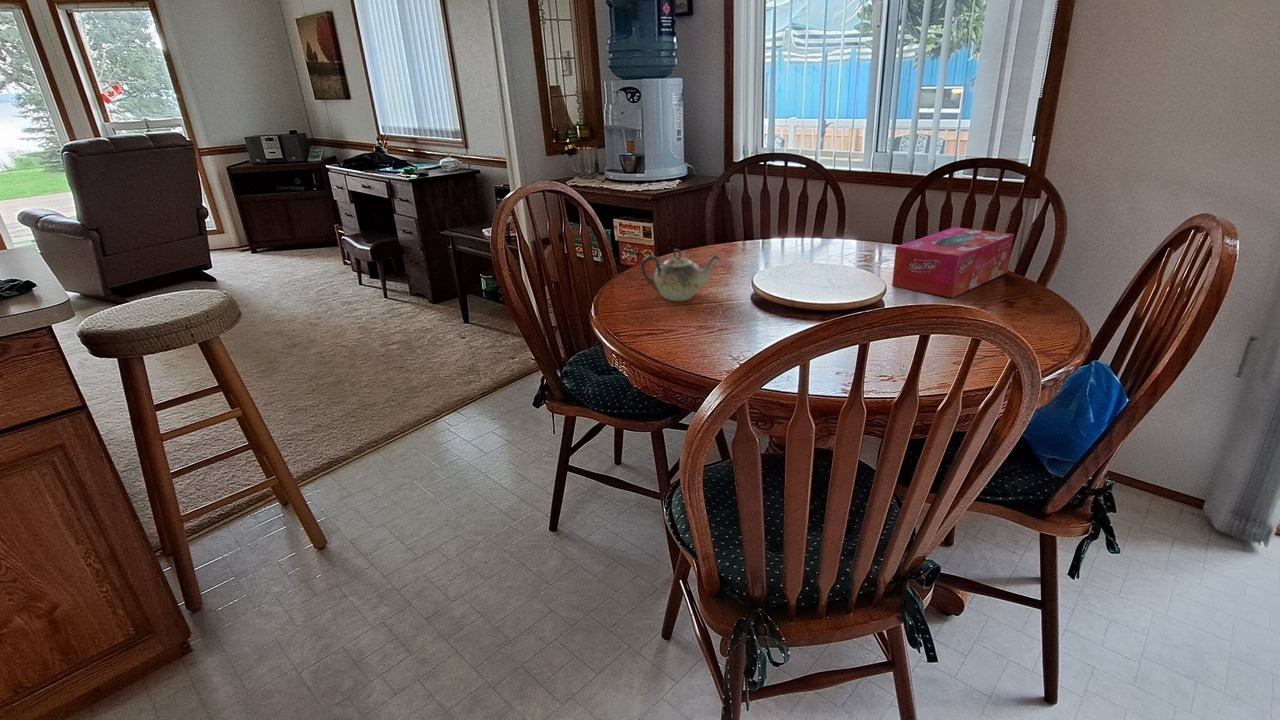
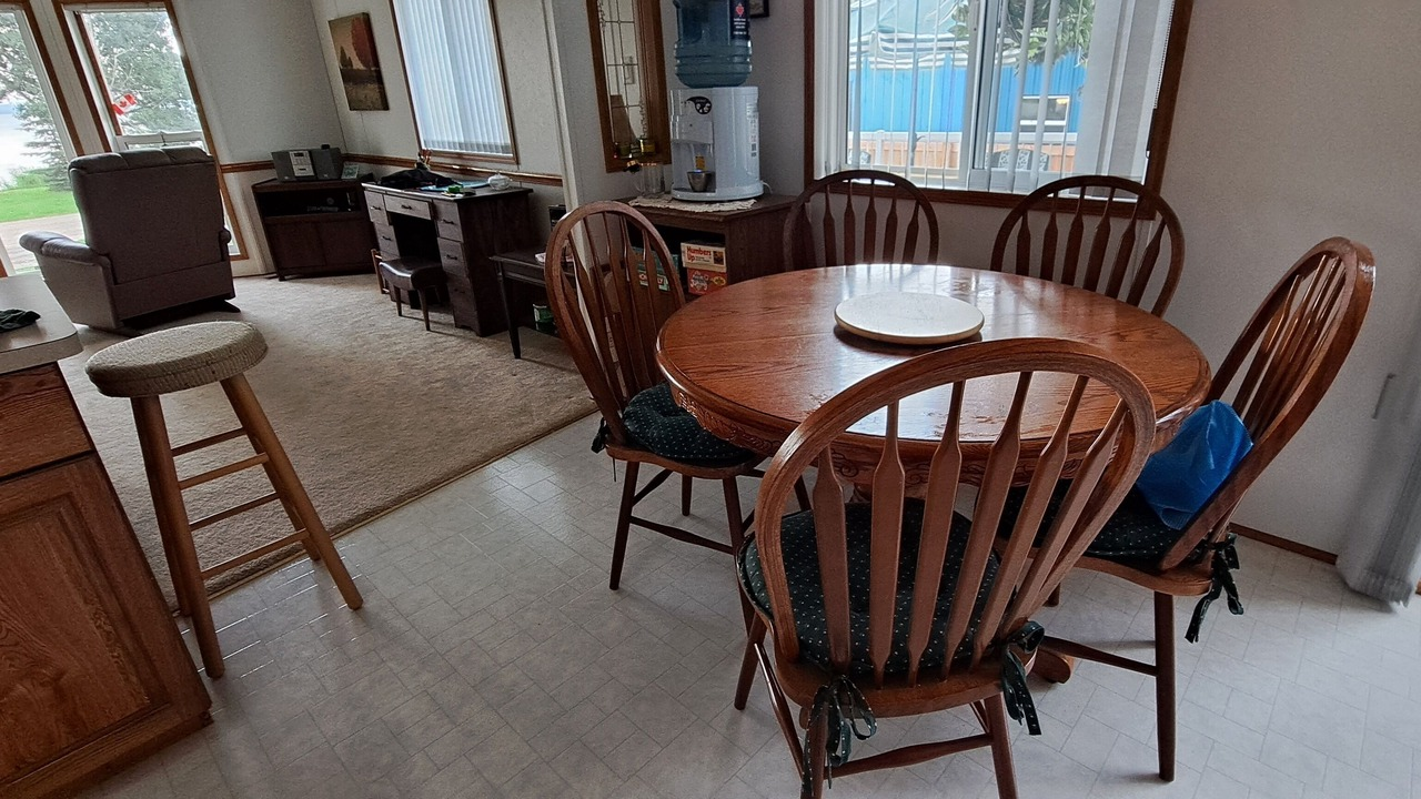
- teapot [640,248,723,302]
- tissue box [891,226,1015,299]
